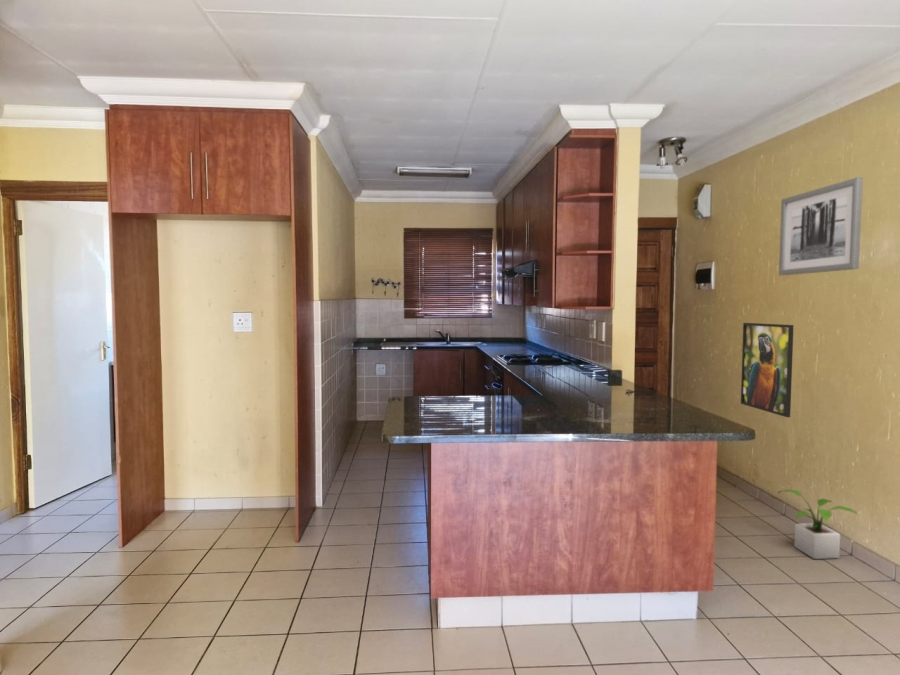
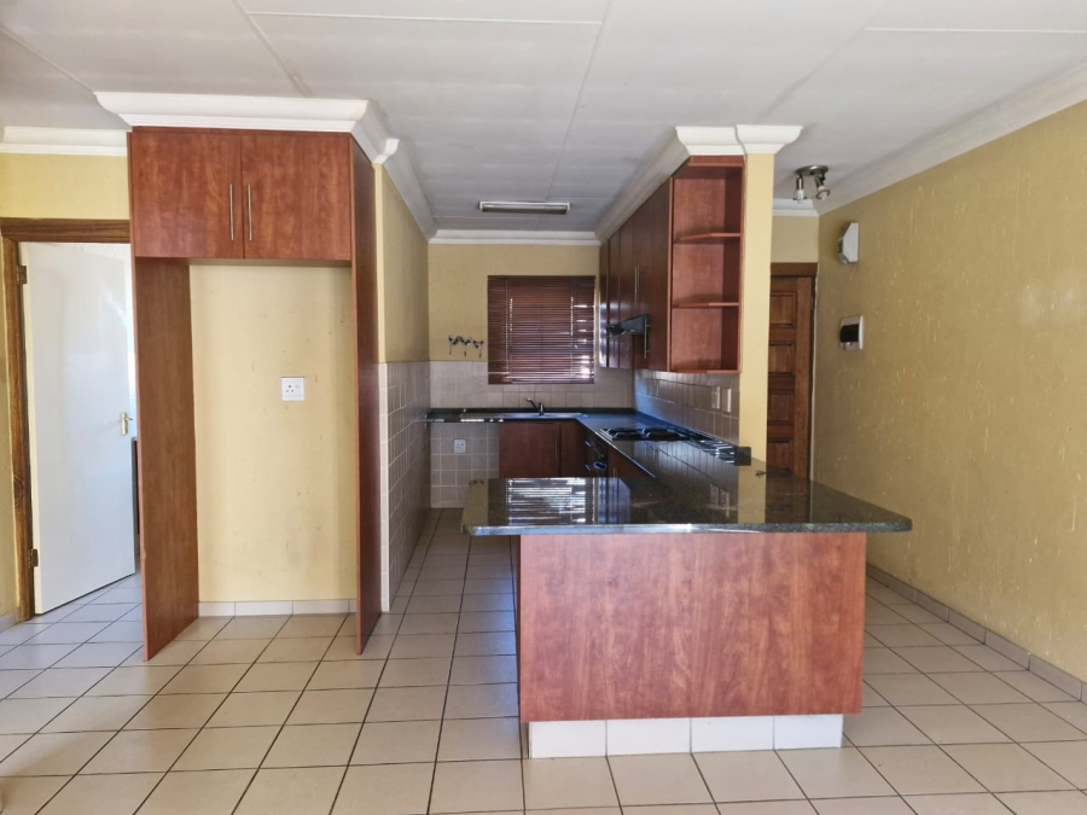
- potted plant [777,489,860,560]
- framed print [740,322,795,418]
- wall art [778,176,864,276]
